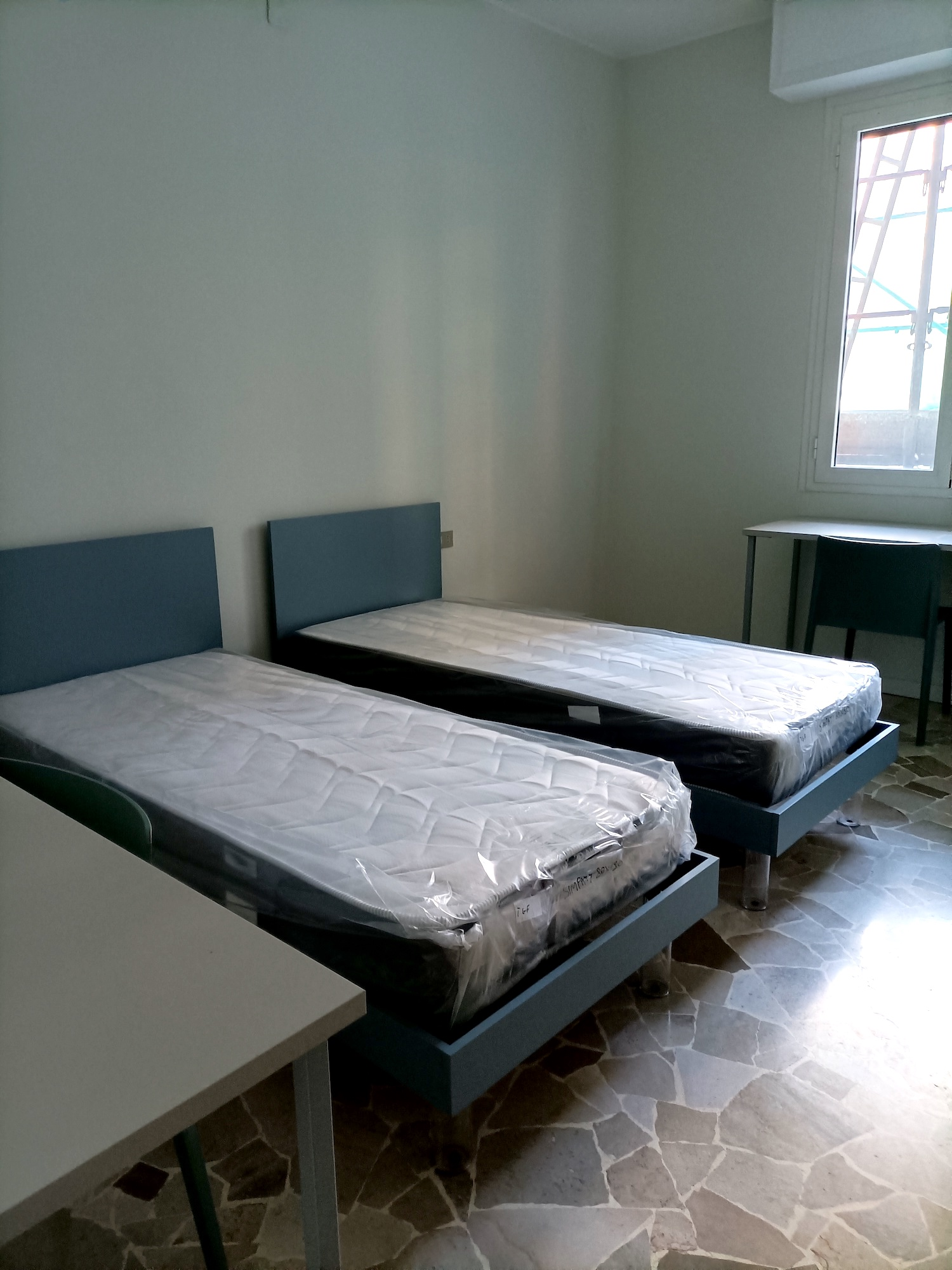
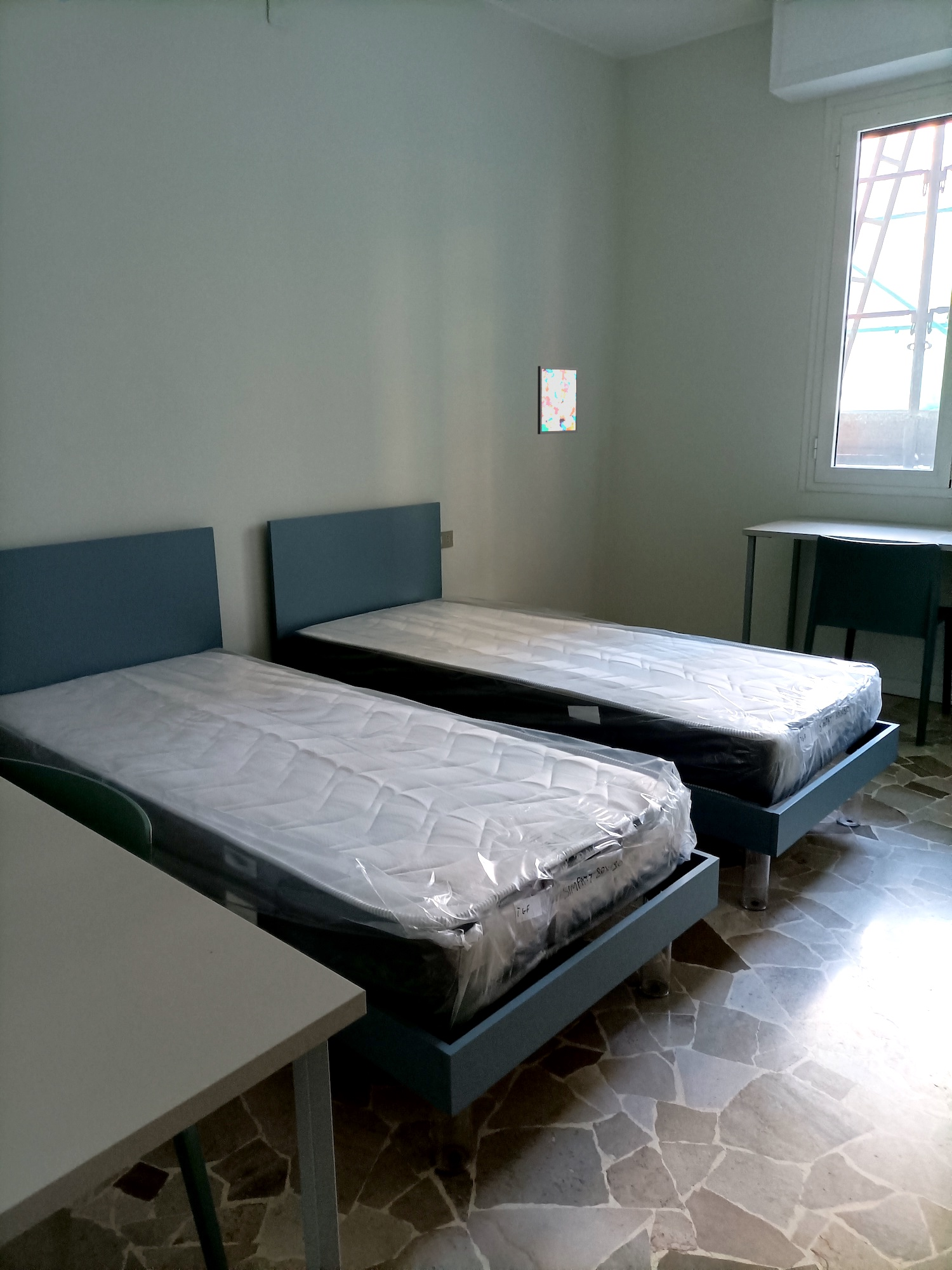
+ wall art [537,365,579,435]
